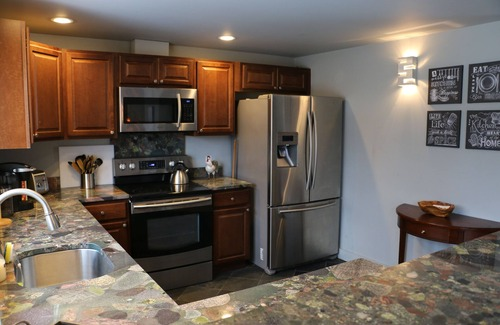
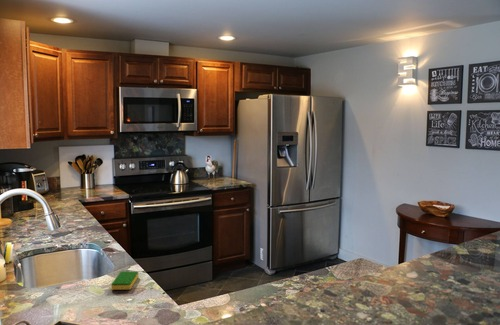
+ dish sponge [110,270,139,291]
